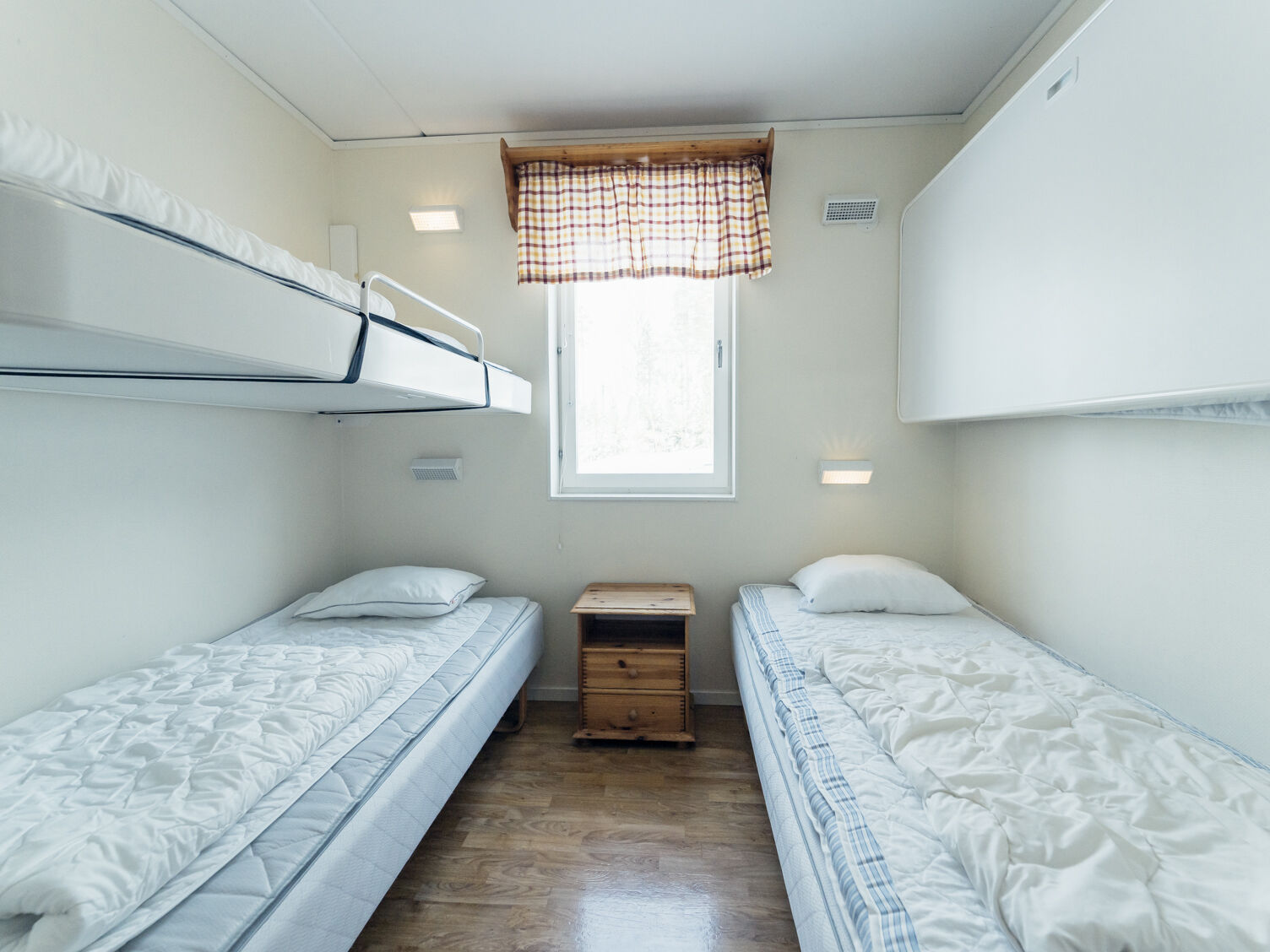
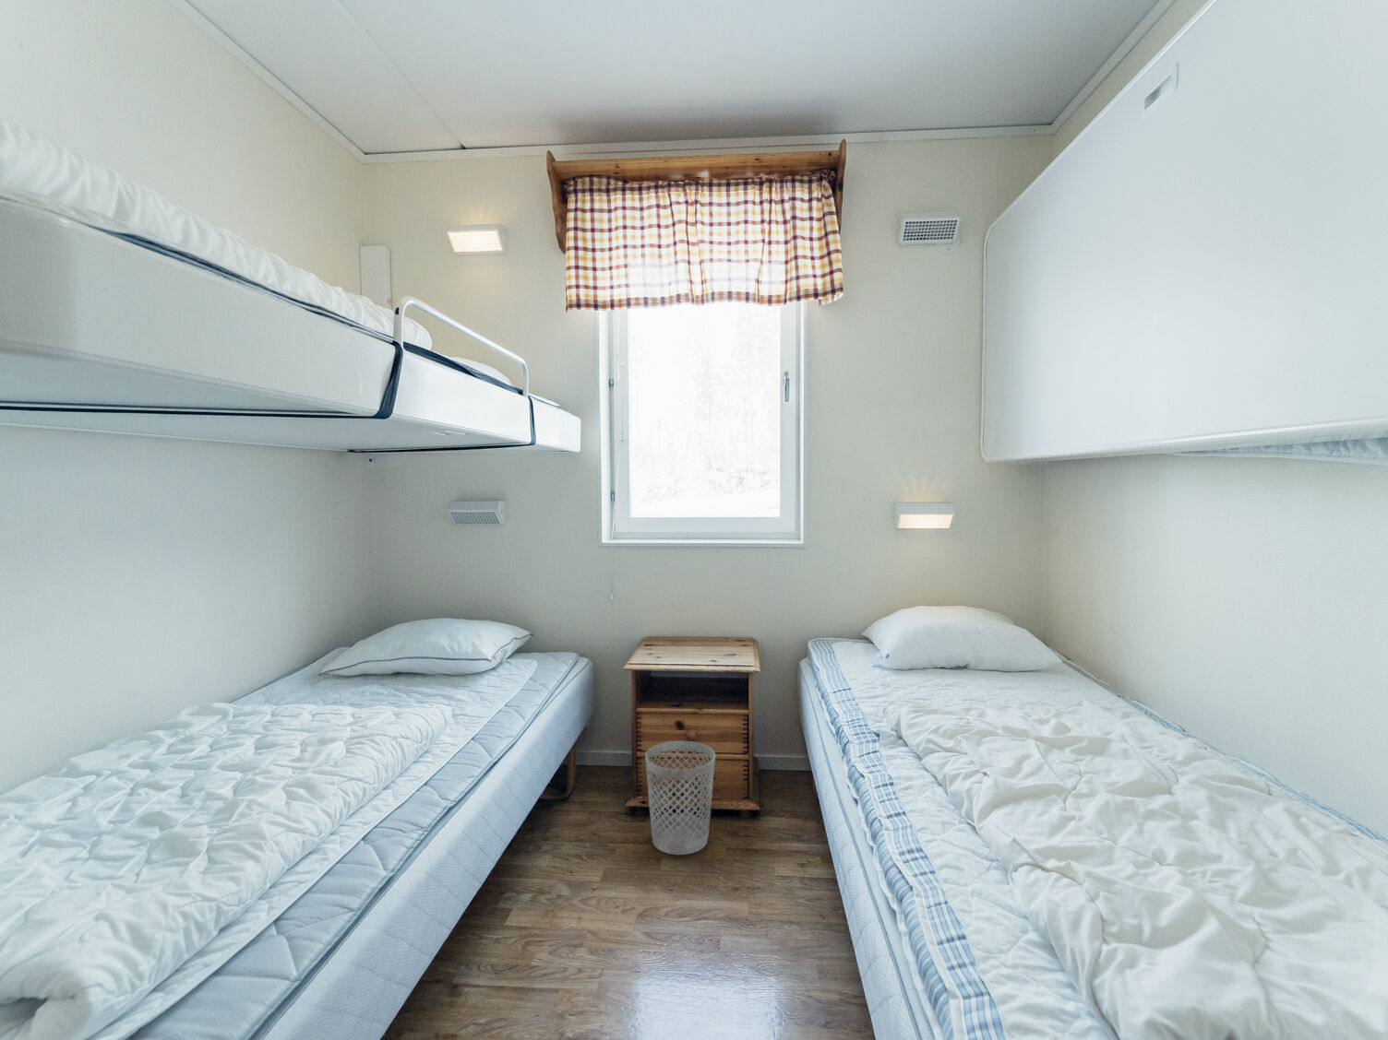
+ wastebasket [644,741,716,855]
